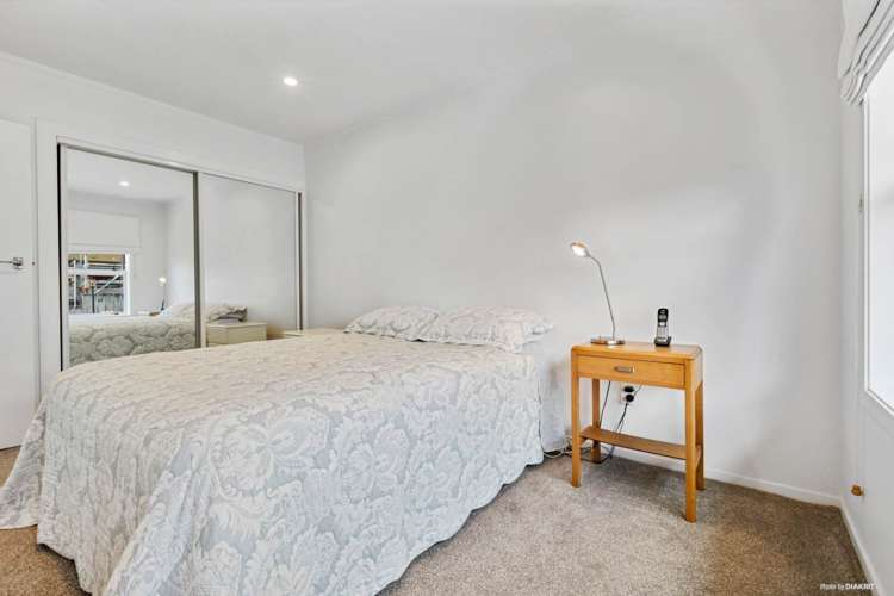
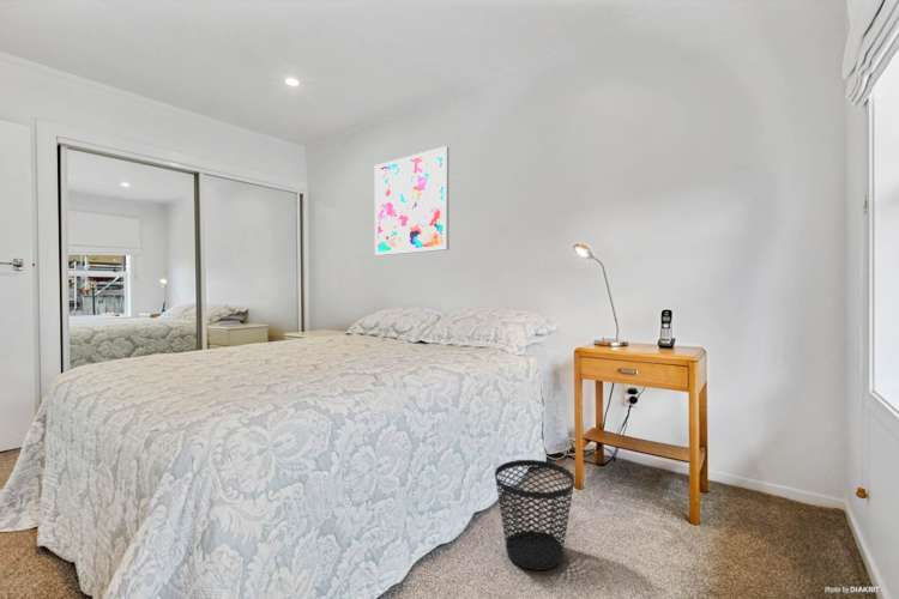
+ wall art [374,145,451,256]
+ wastebasket [494,459,575,571]
